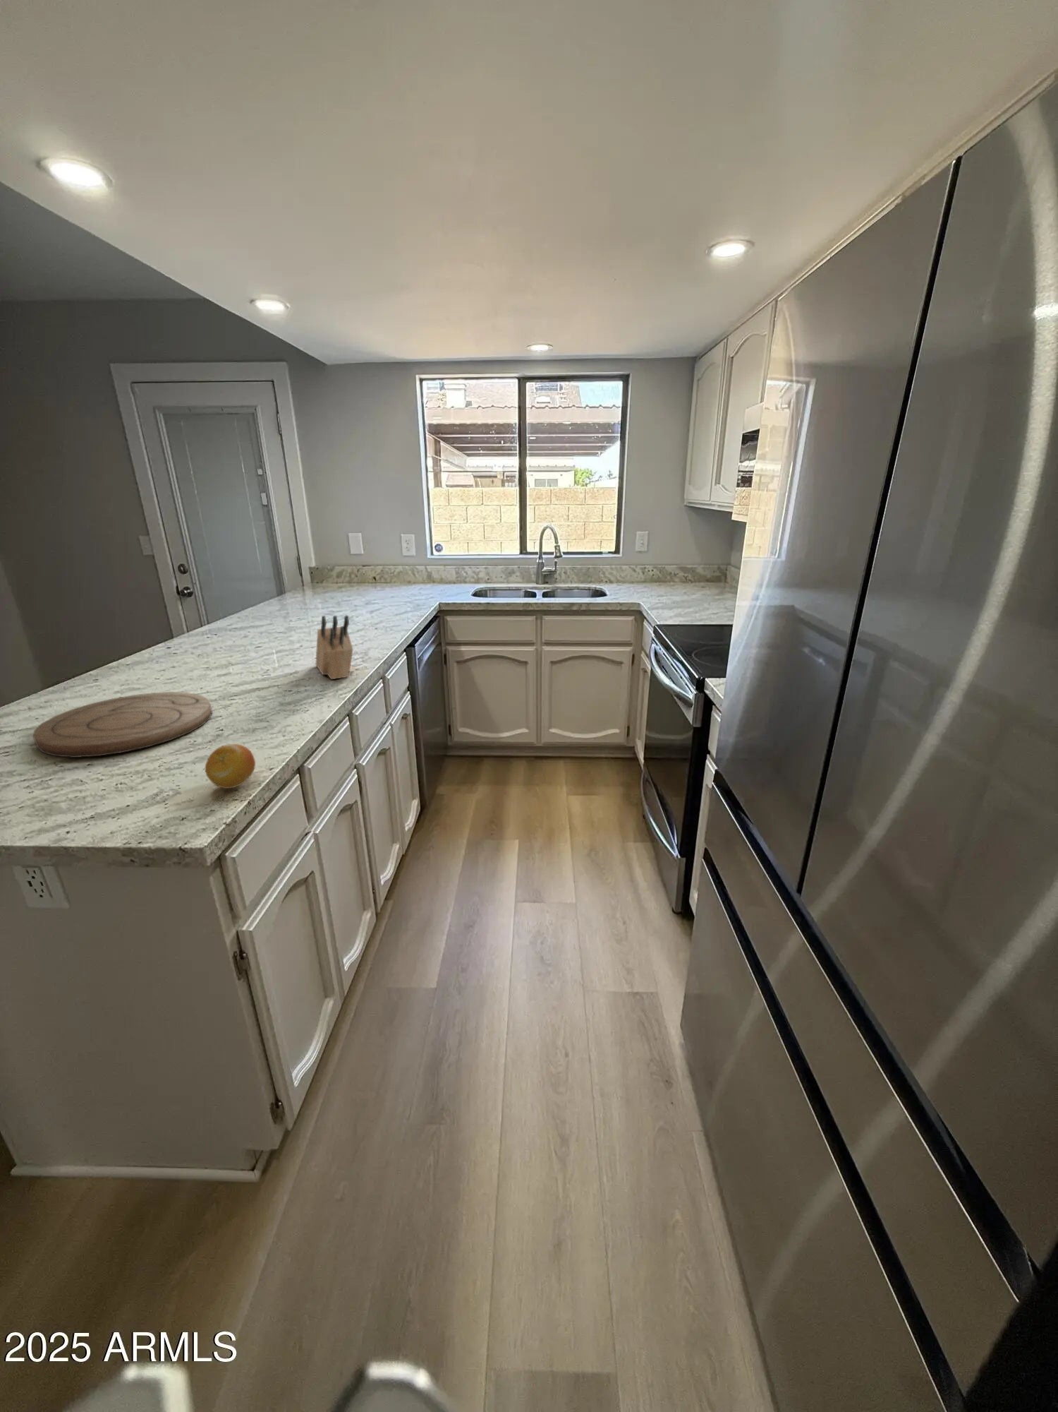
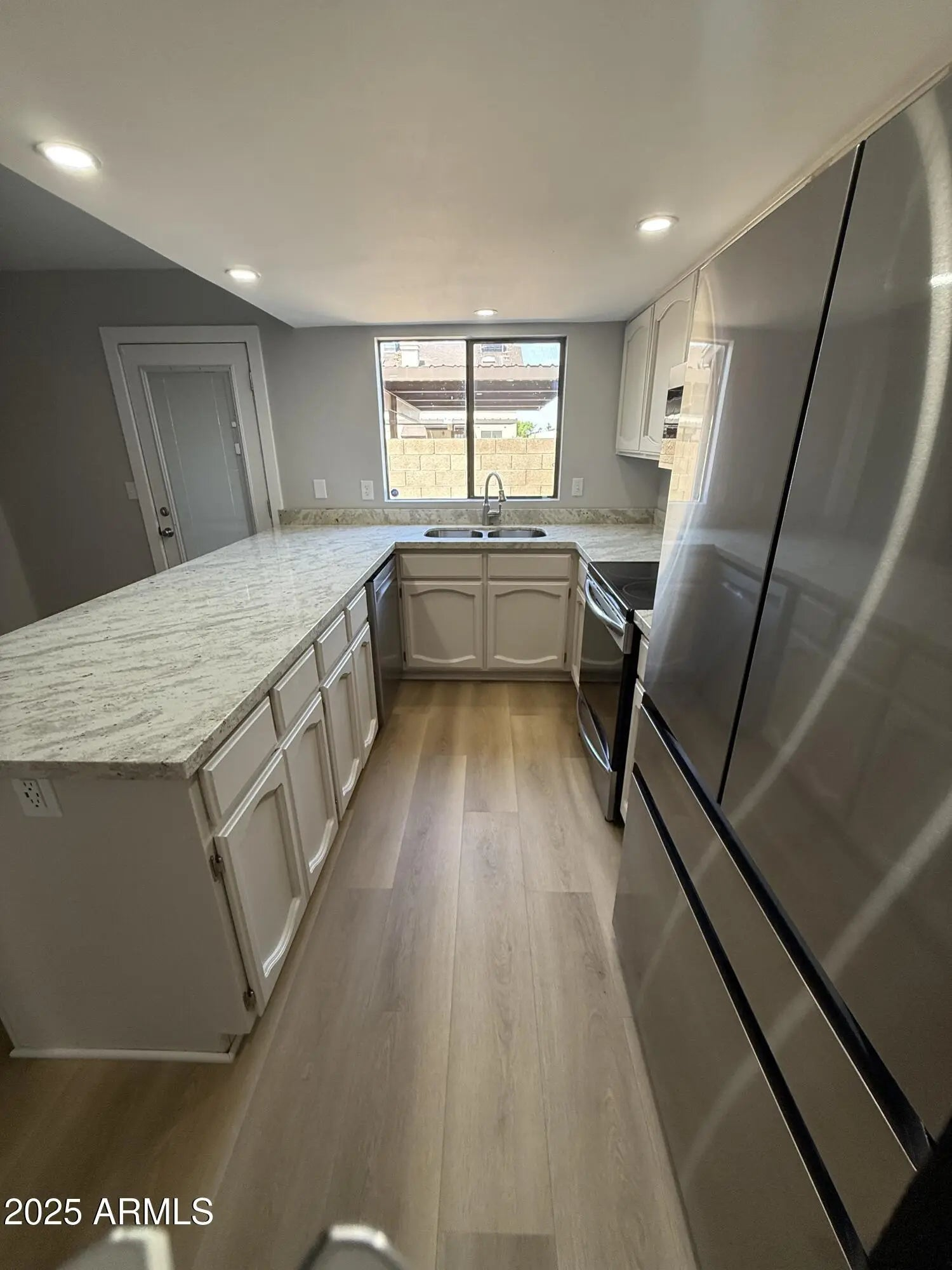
- cutting board [32,692,213,758]
- knife block [316,614,355,680]
- fruit [204,744,256,789]
